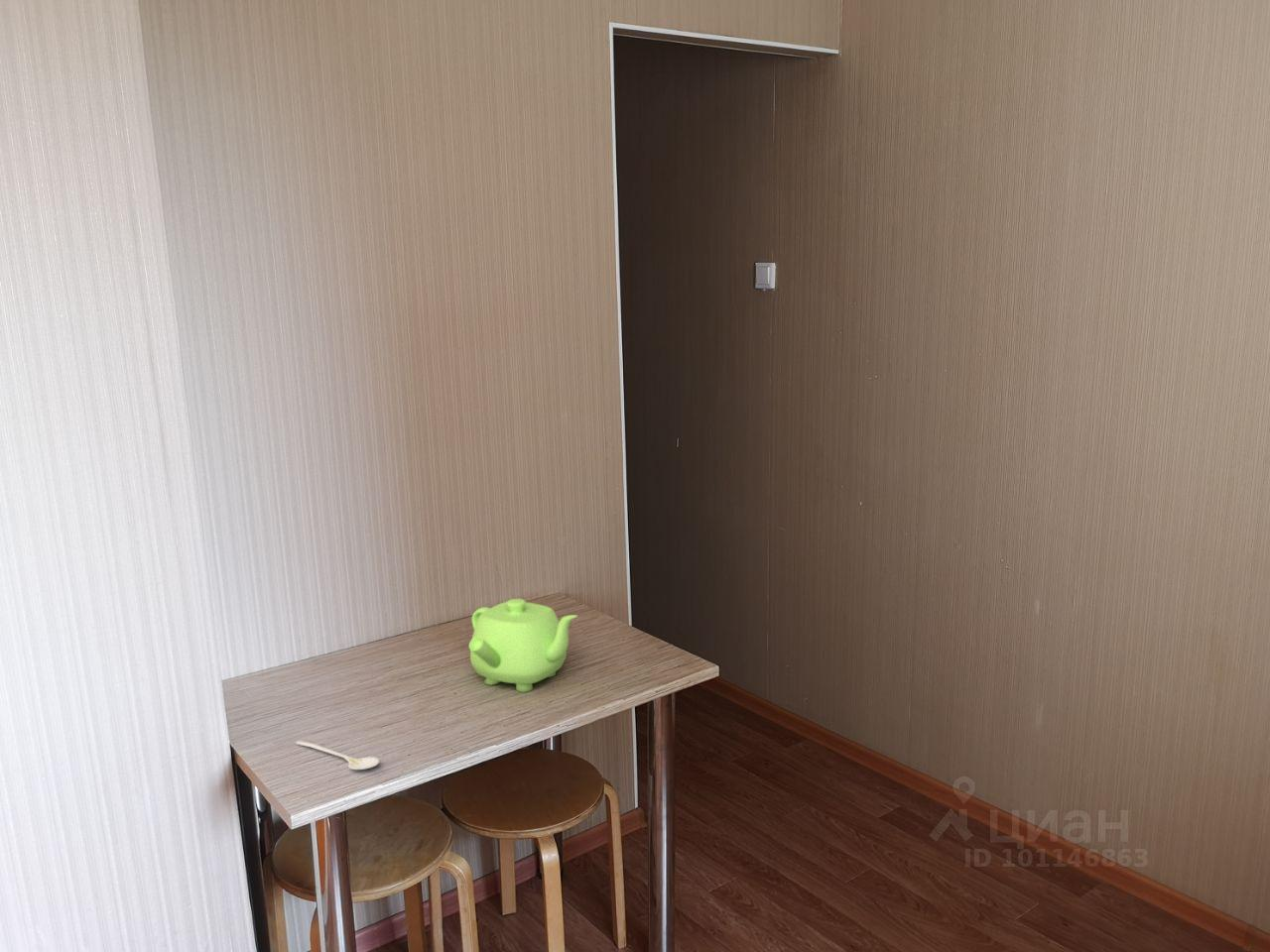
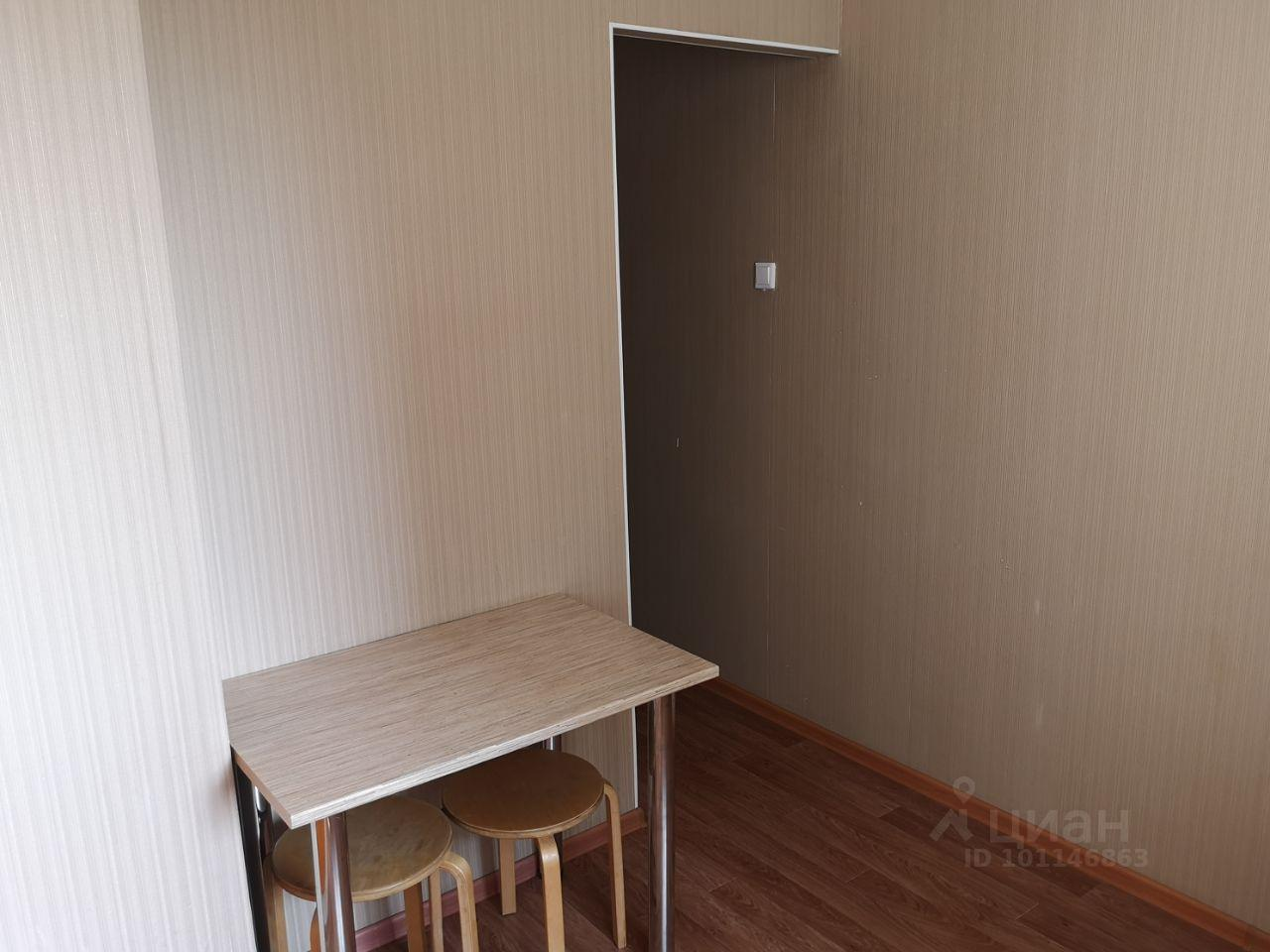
- stirrer [296,739,380,771]
- teapot [468,598,578,693]
